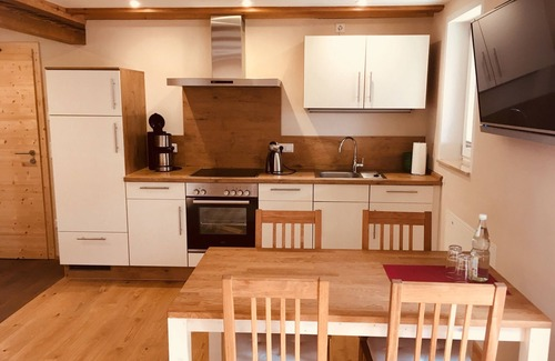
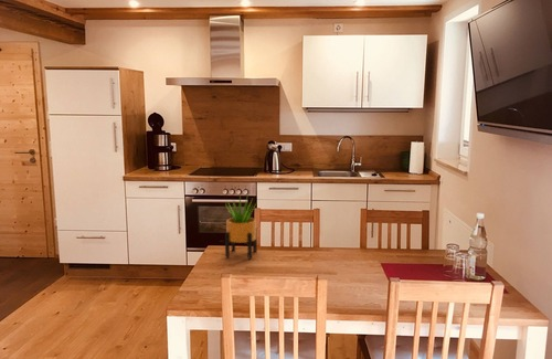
+ potted plant [224,192,258,260]
